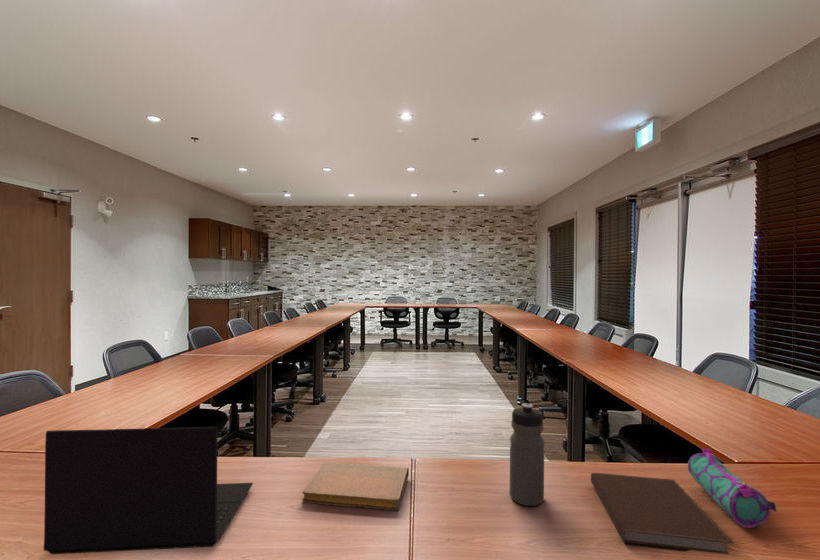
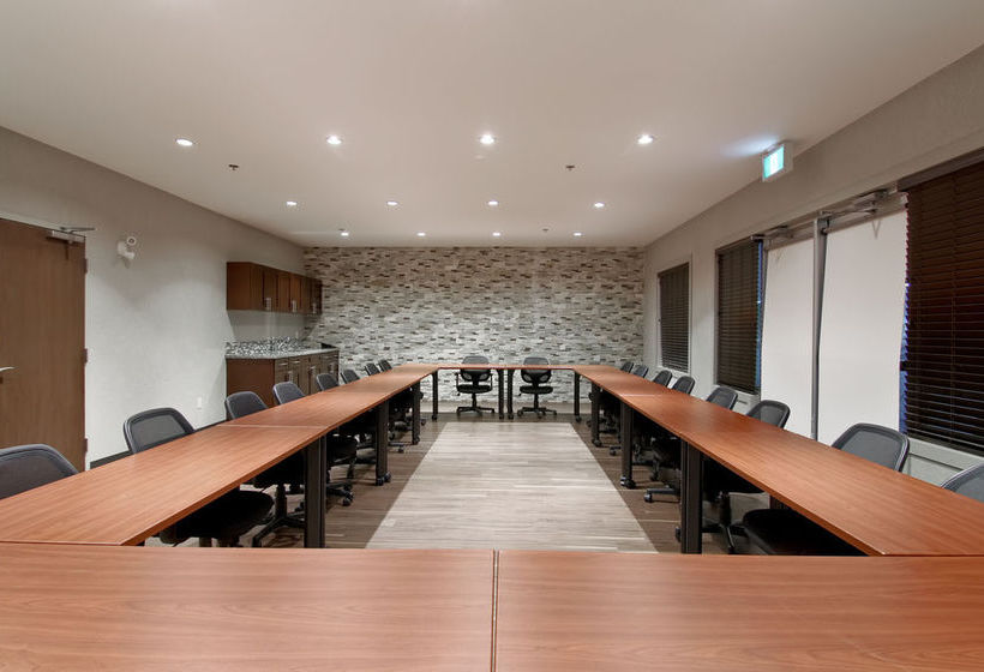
- water bottle [508,402,546,507]
- notebook [590,472,735,555]
- notebook [301,461,410,511]
- pencil case [687,448,777,529]
- laptop [43,426,254,555]
